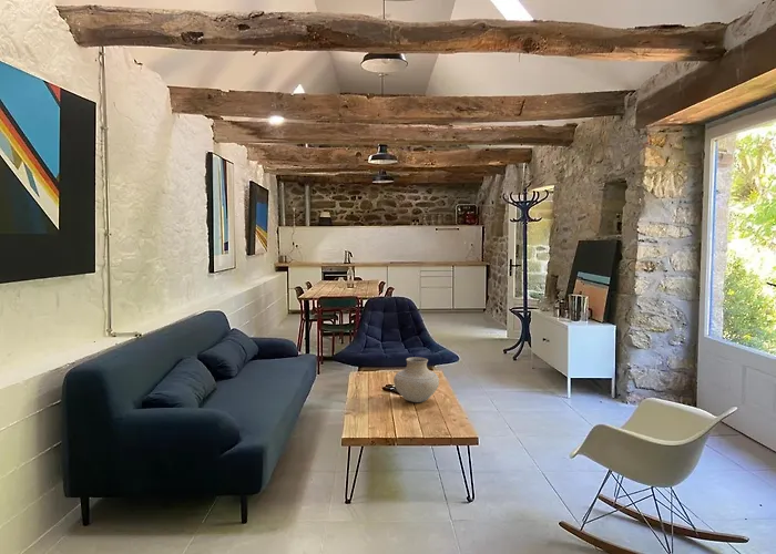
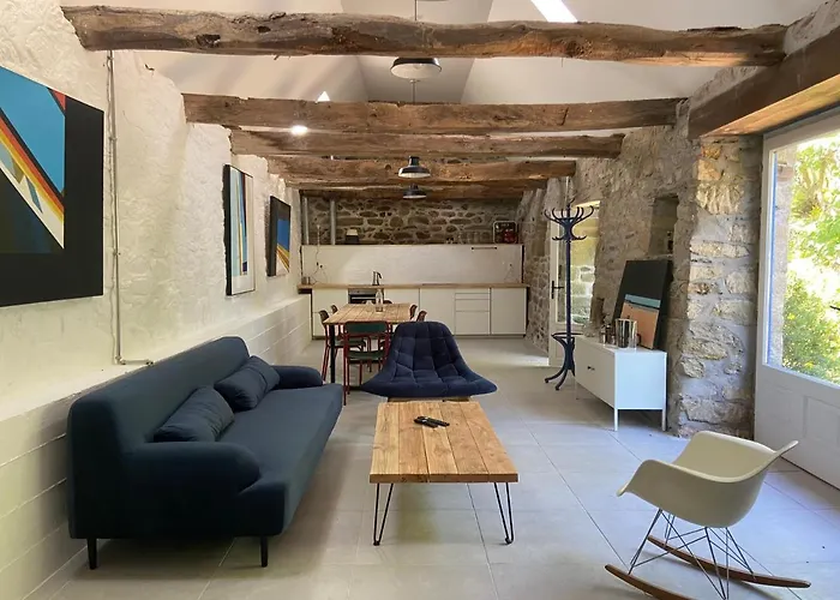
- vase [392,356,440,403]
